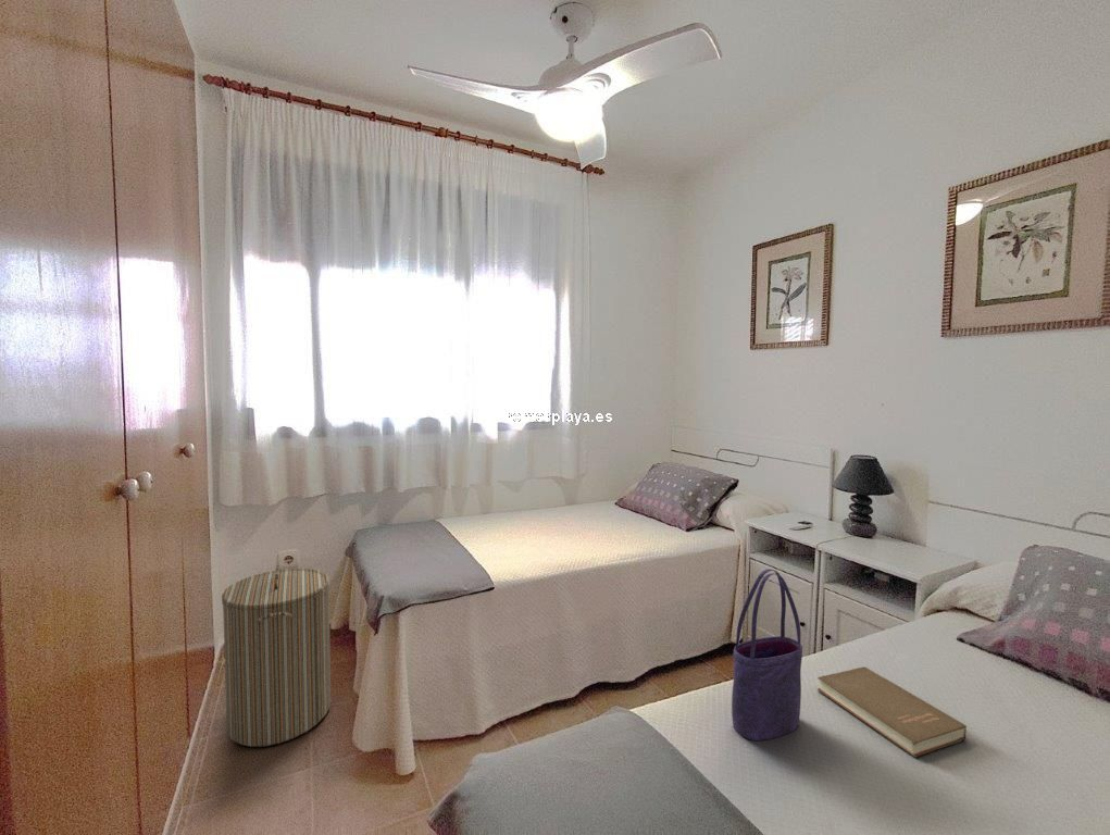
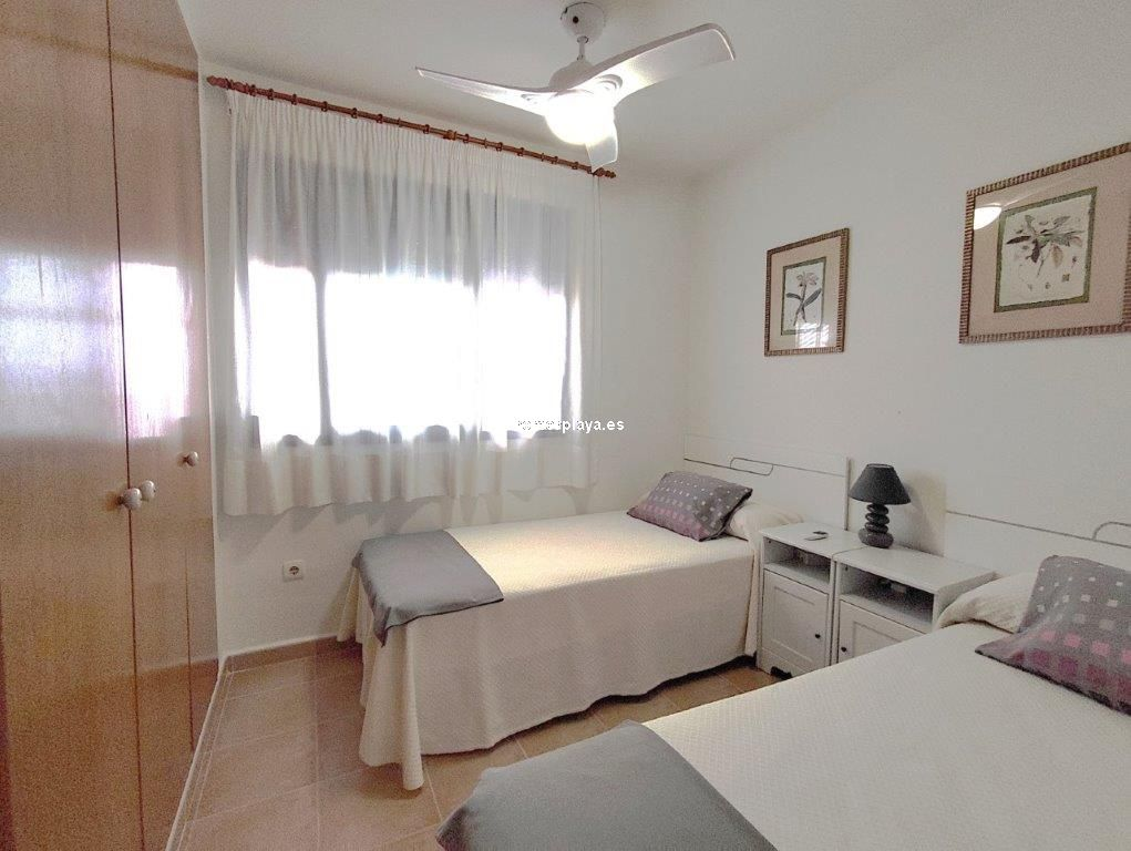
- laundry hamper [221,562,332,748]
- book [816,665,968,758]
- tote bag [731,568,803,741]
